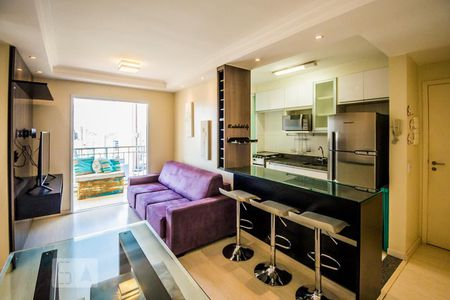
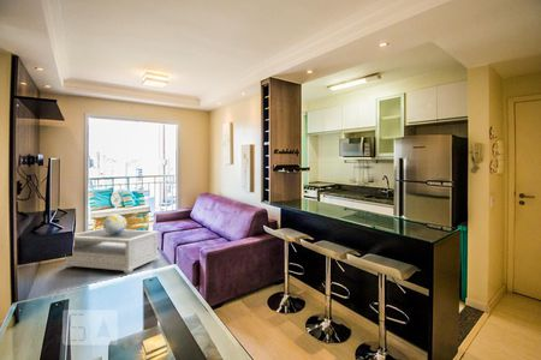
+ decorative globe [102,214,127,235]
+ coffee table [61,227,161,274]
